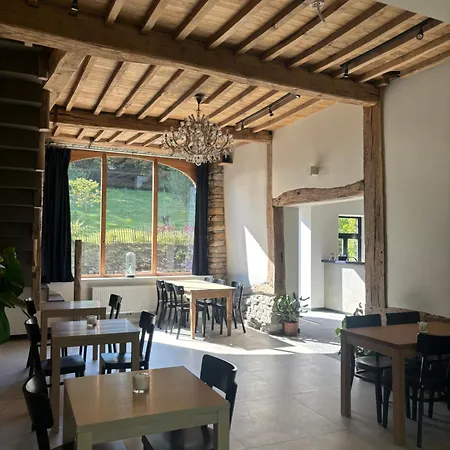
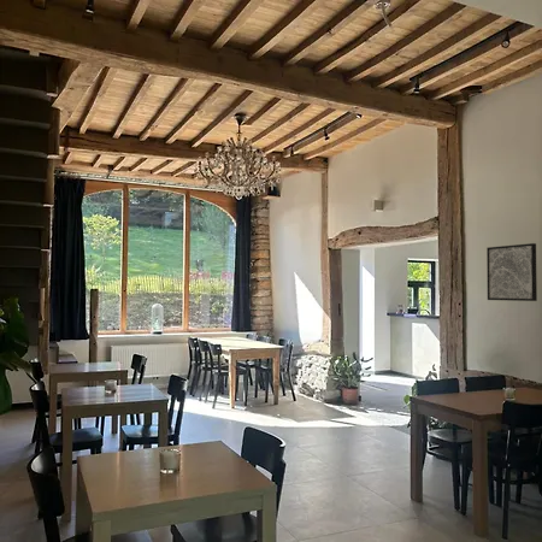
+ wall art [485,242,538,302]
